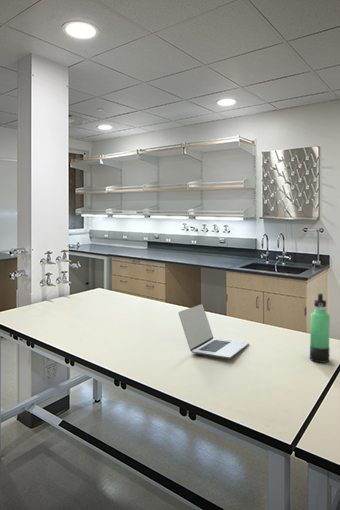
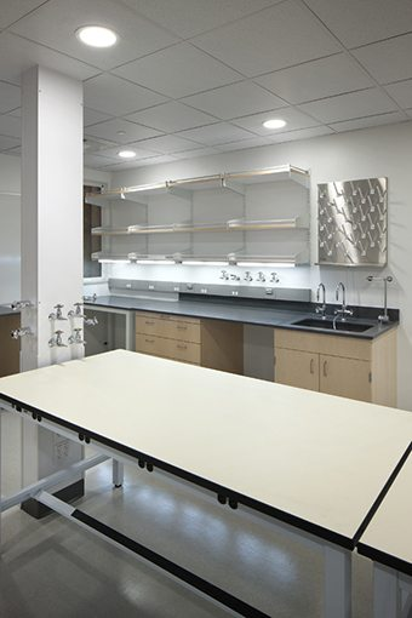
- thermos bottle [309,292,331,363]
- laptop [177,303,250,360]
